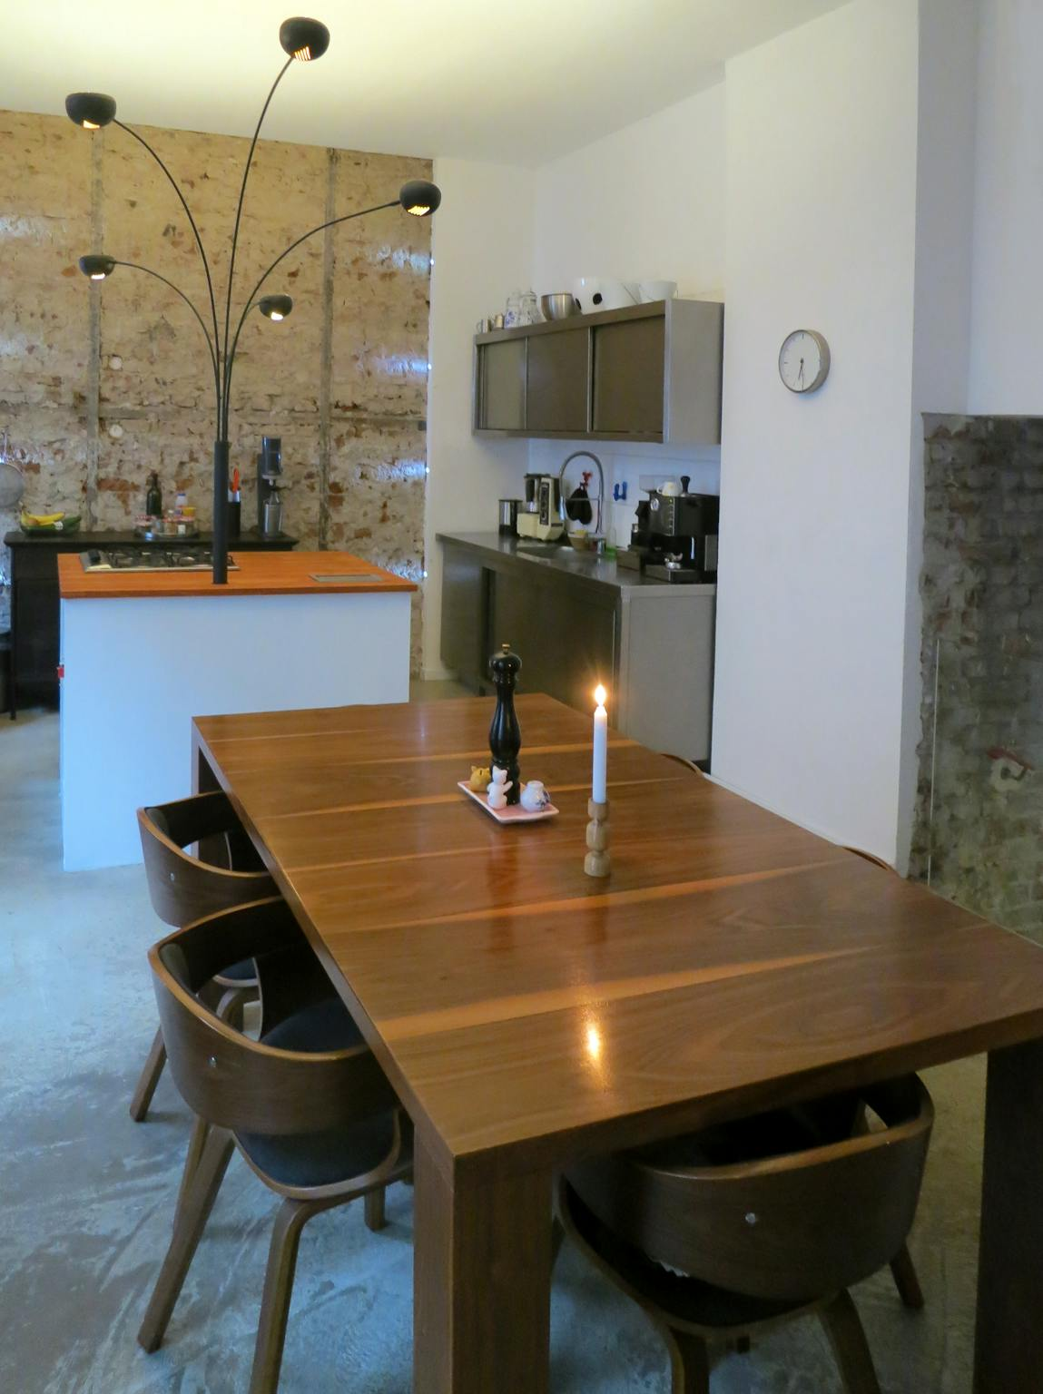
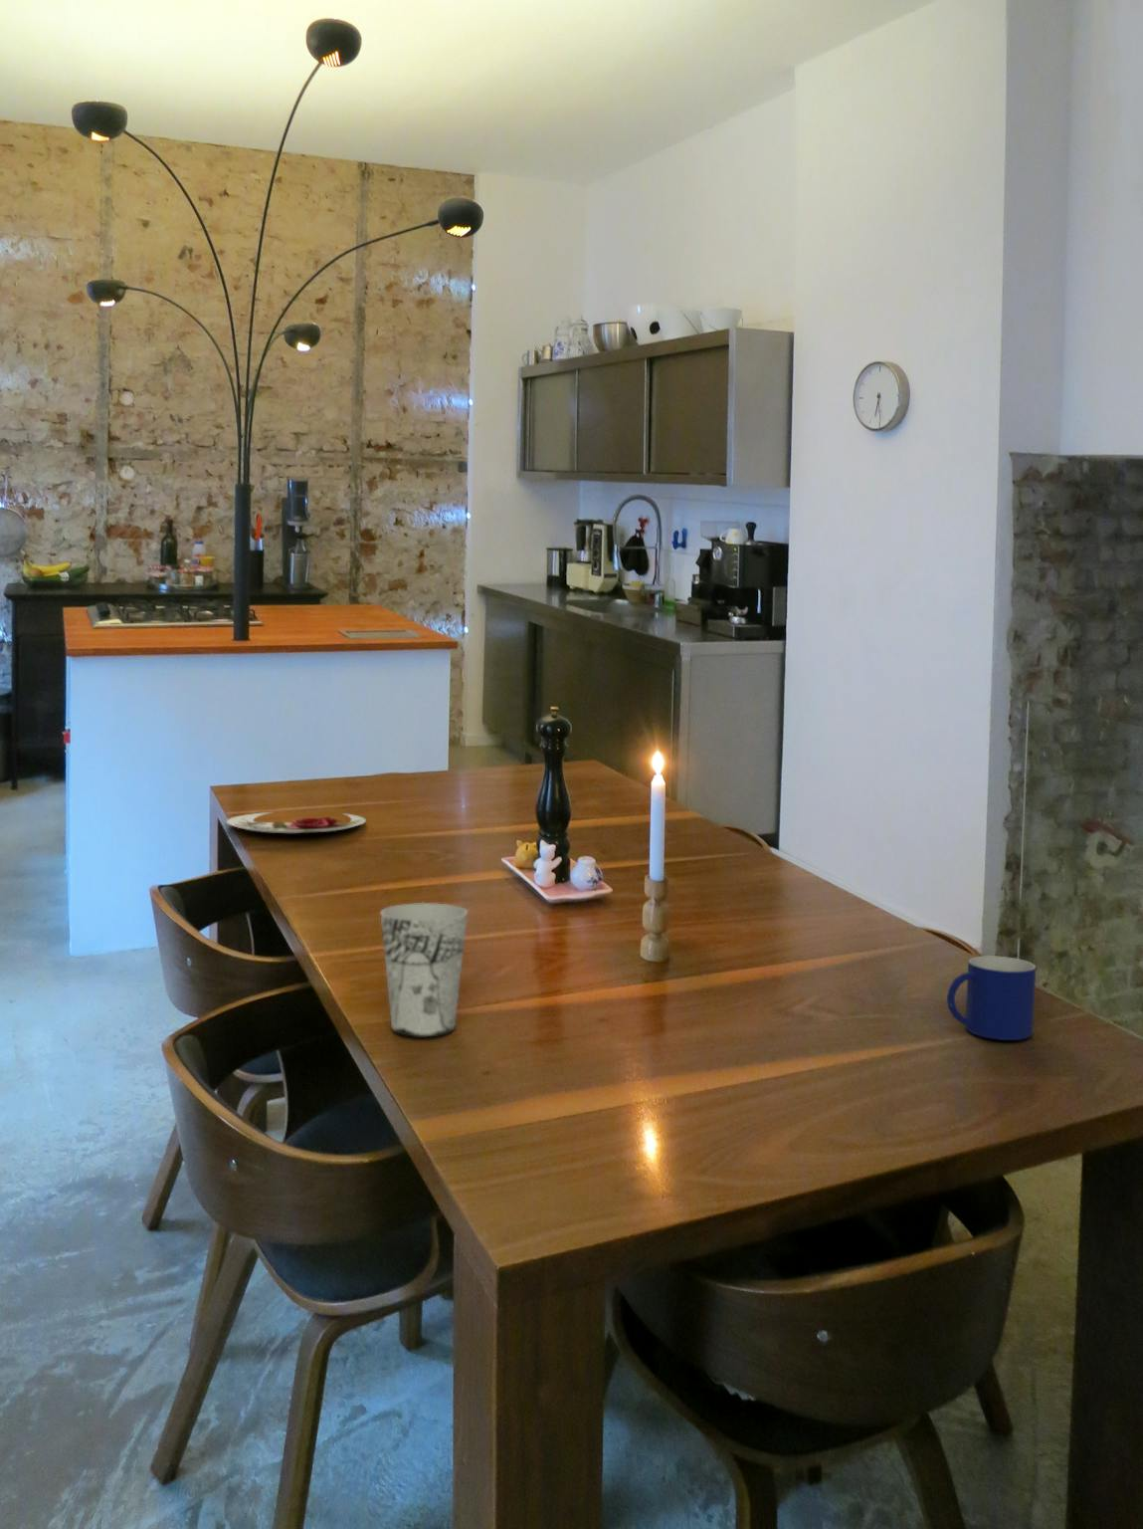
+ cup [379,902,468,1038]
+ plate [226,811,367,835]
+ mug [946,956,1036,1041]
